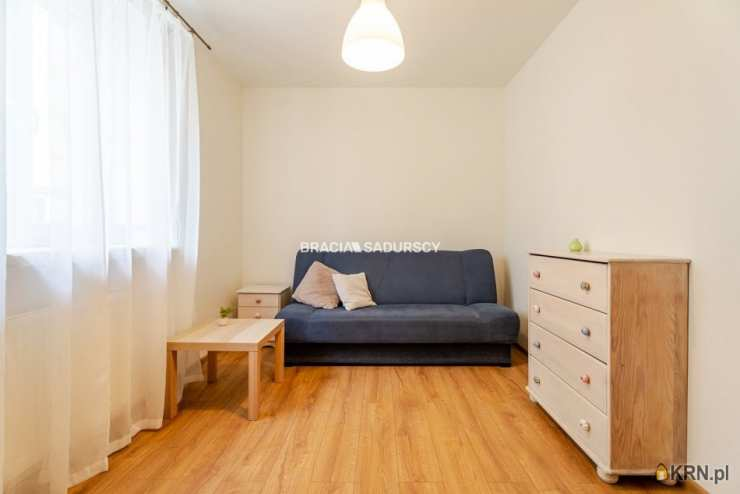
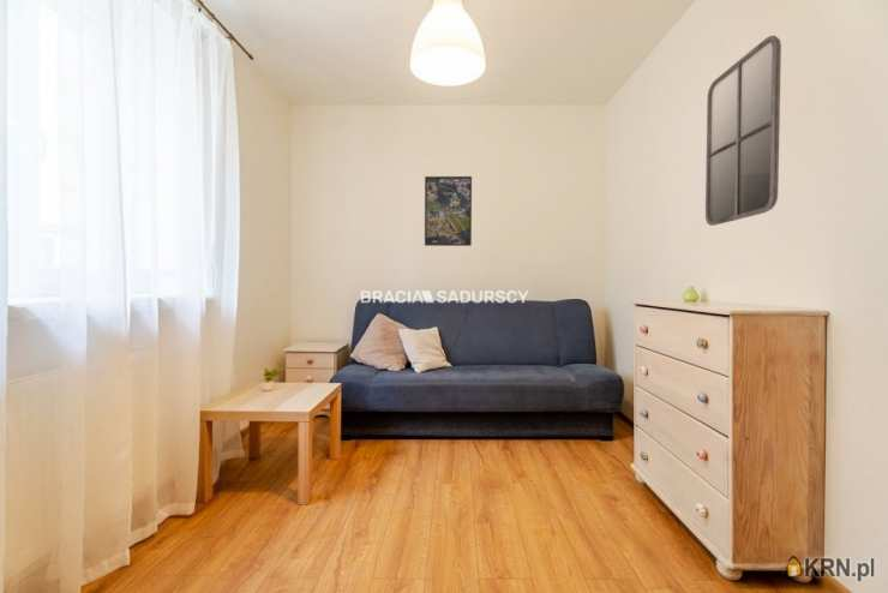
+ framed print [424,175,473,247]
+ home mirror [704,35,782,227]
